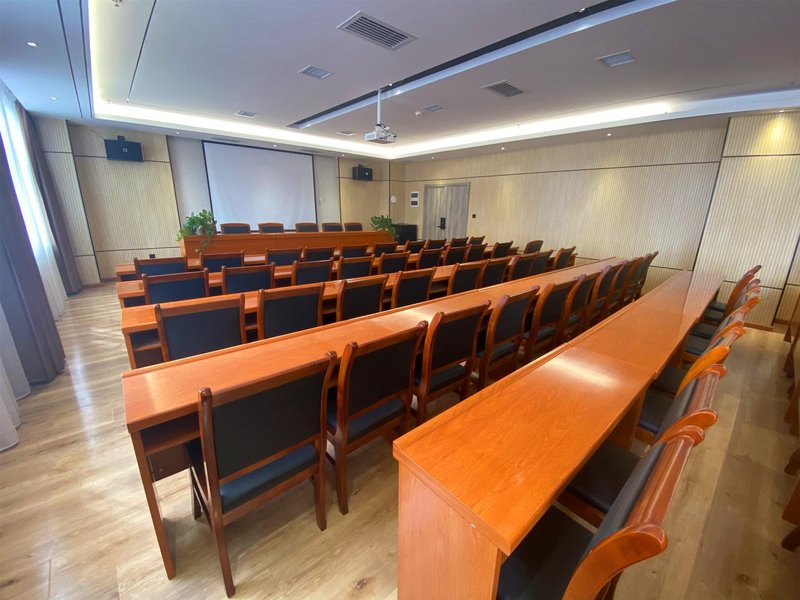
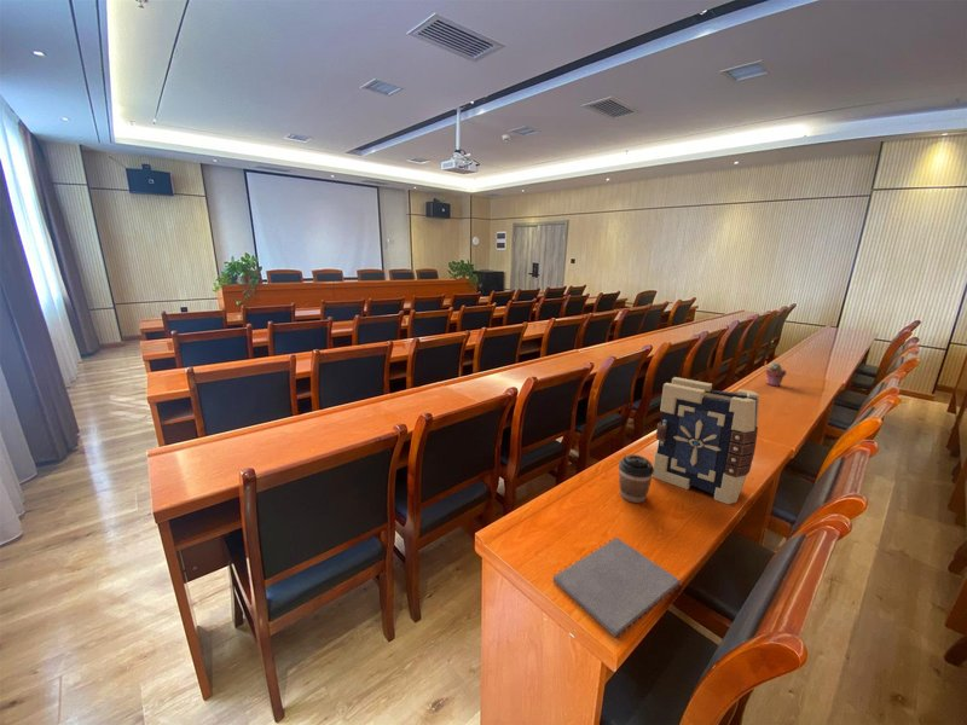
+ book [652,376,760,505]
+ notepad [552,536,683,638]
+ coffee cup [618,453,654,504]
+ potted succulent [764,362,788,388]
